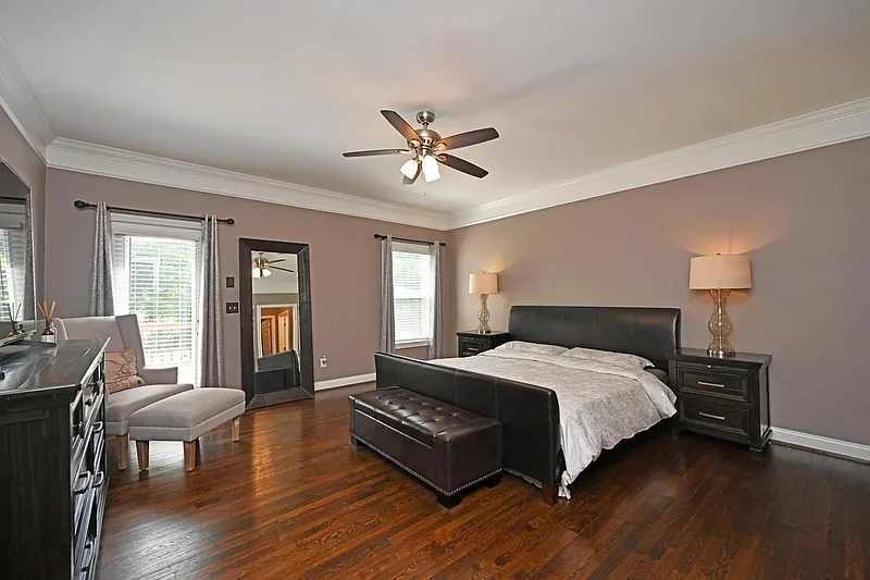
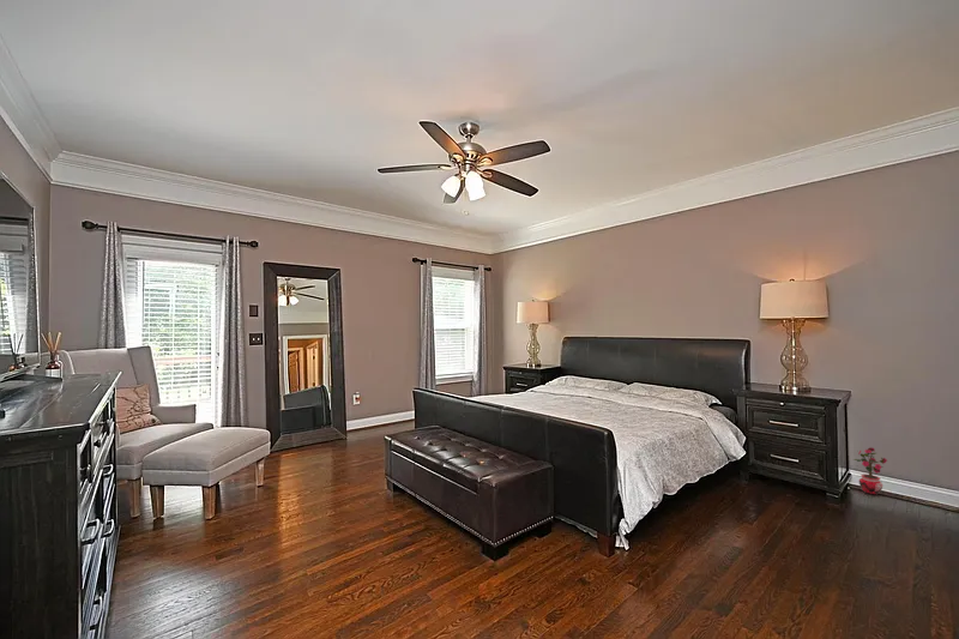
+ potted plant [852,446,888,496]
